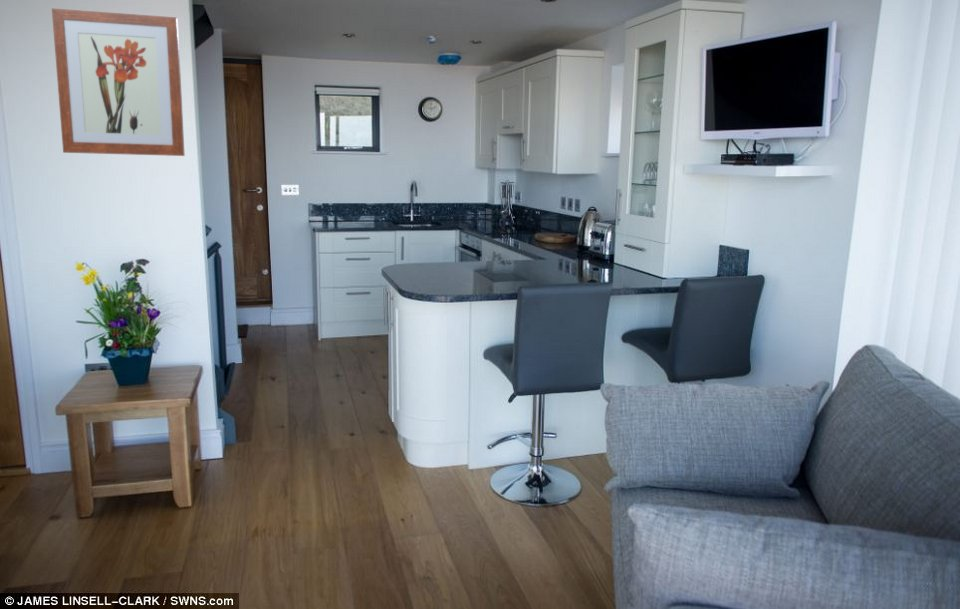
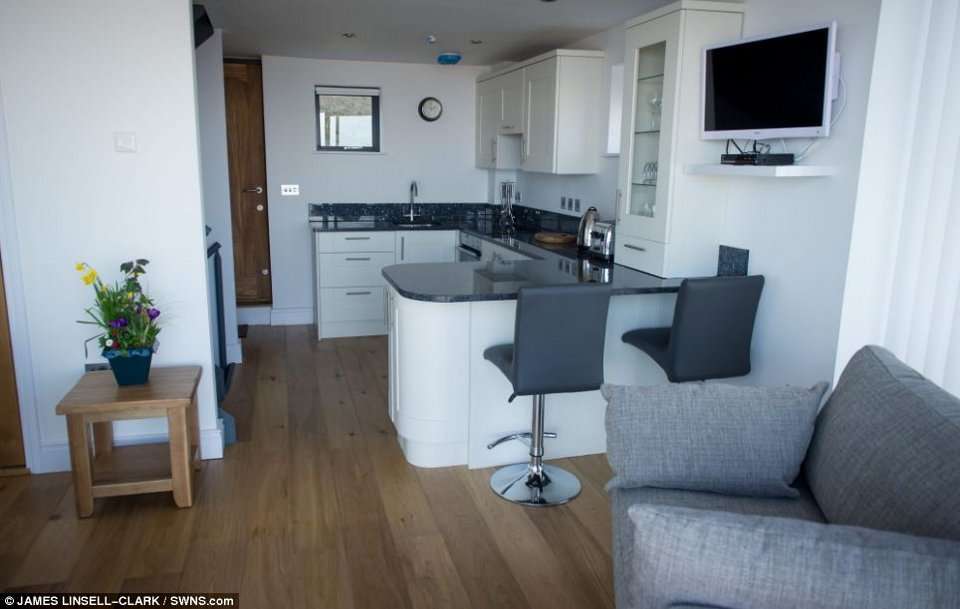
- wall art [51,7,186,157]
